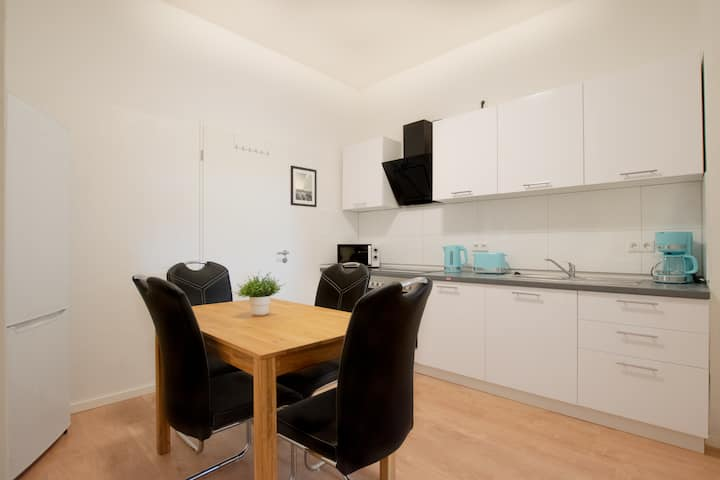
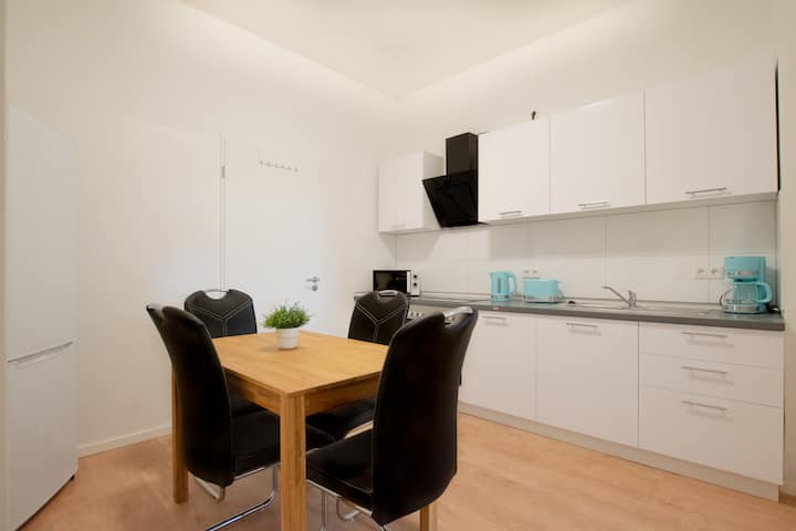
- wall art [290,164,318,208]
